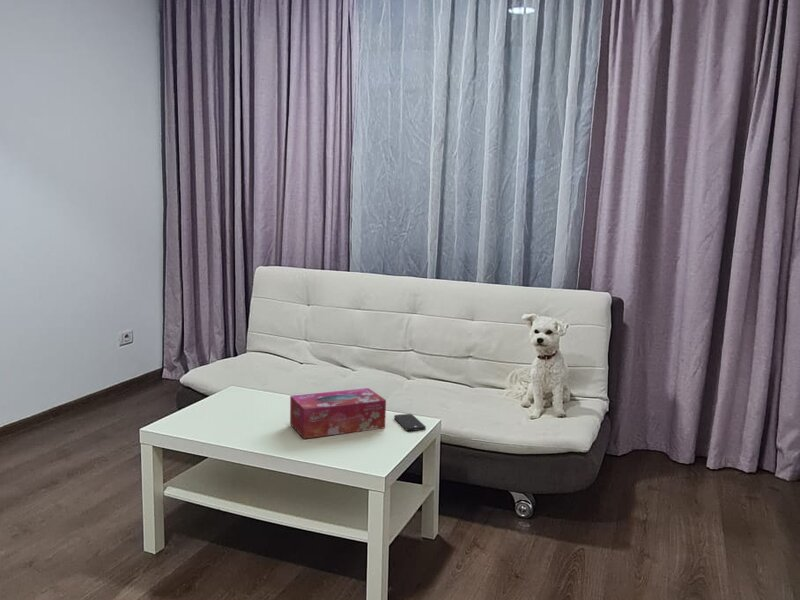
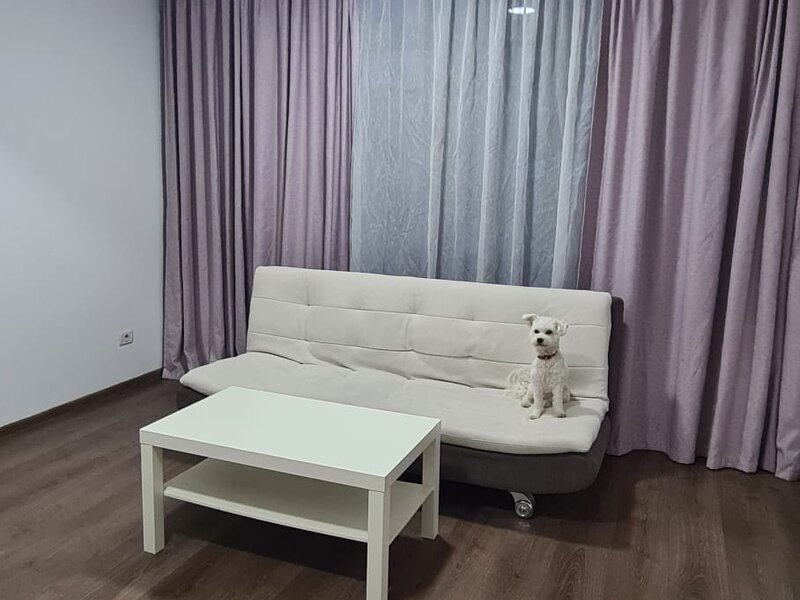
- smartphone [393,413,427,432]
- tissue box [289,387,387,439]
